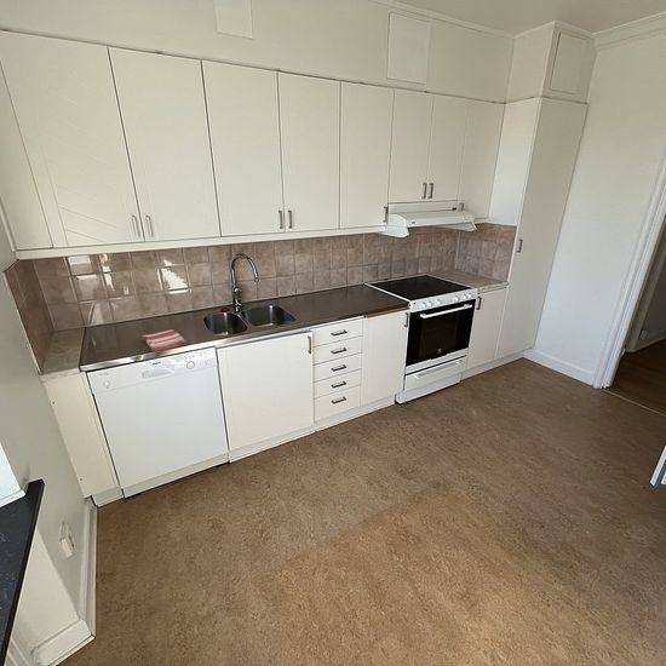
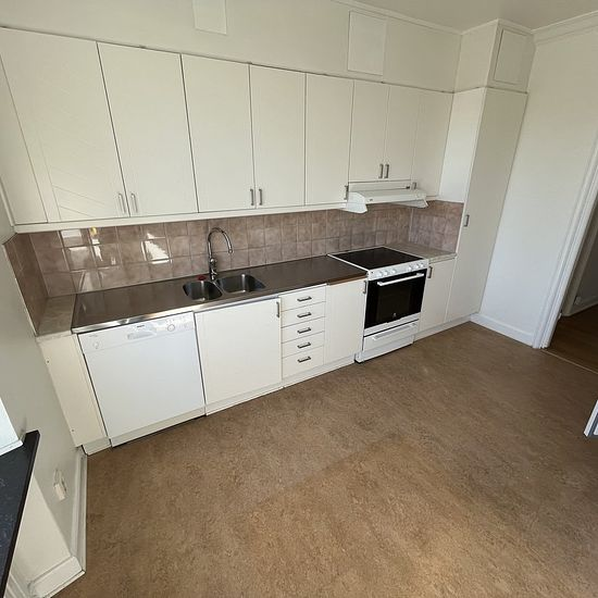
- dish towel [142,328,189,354]
